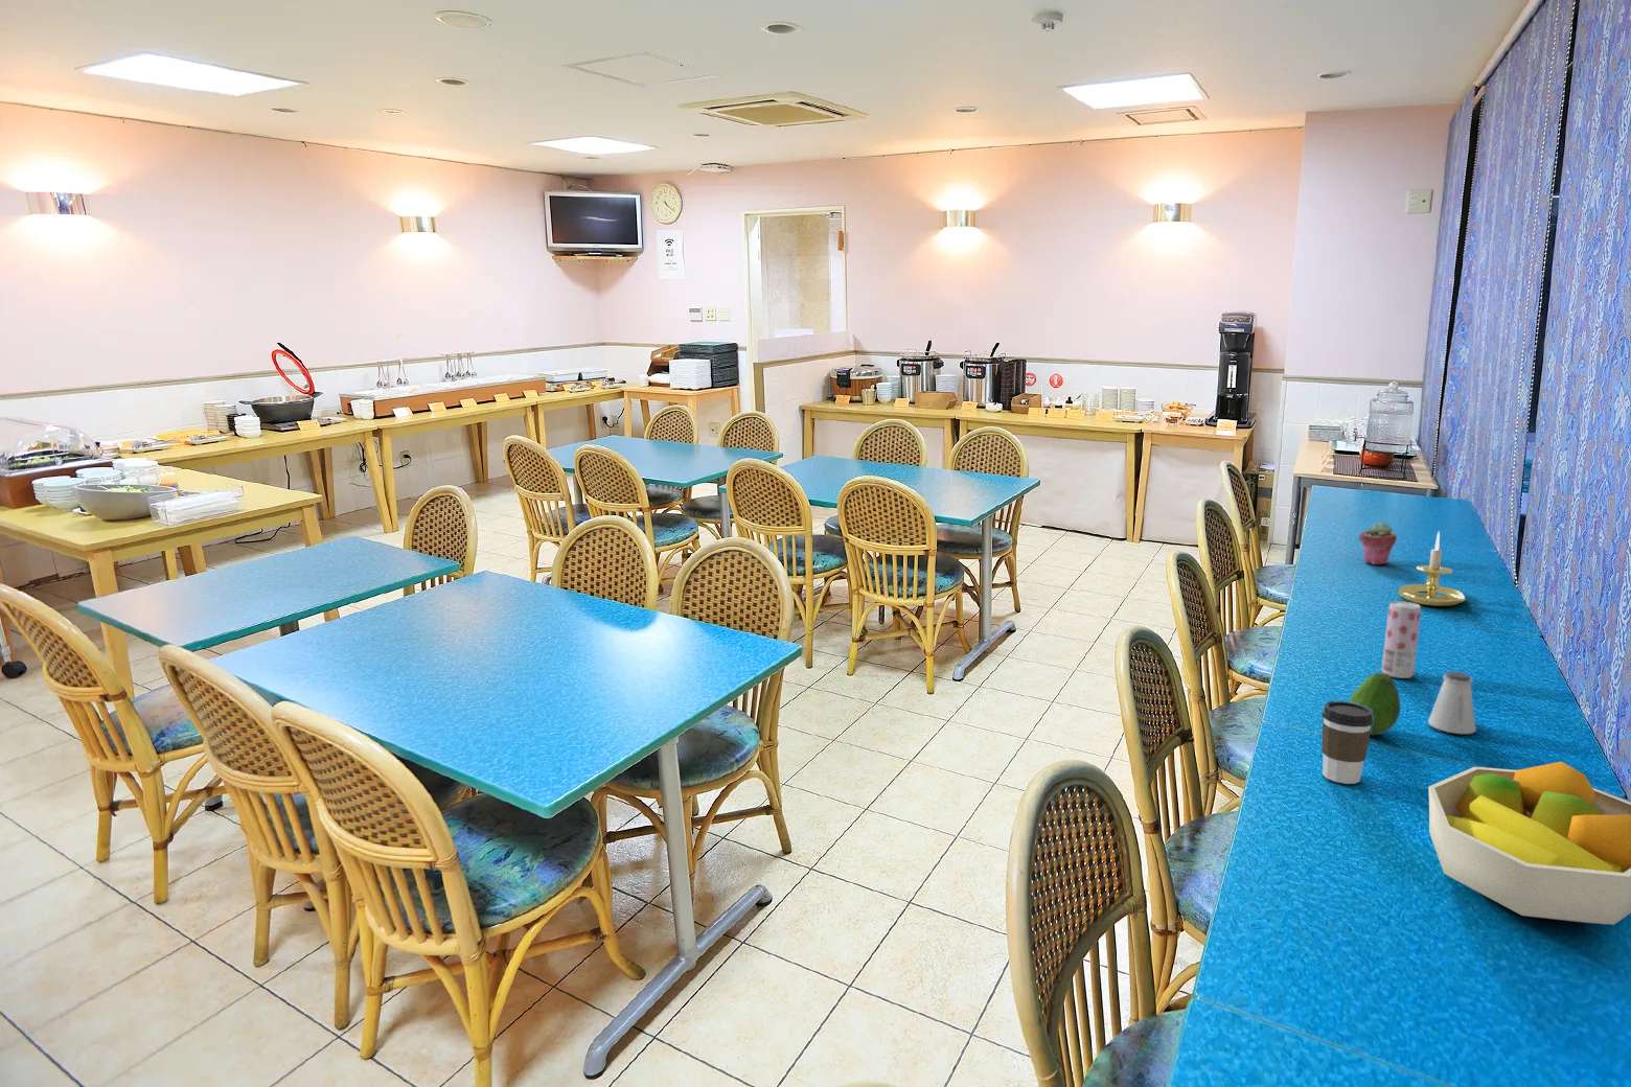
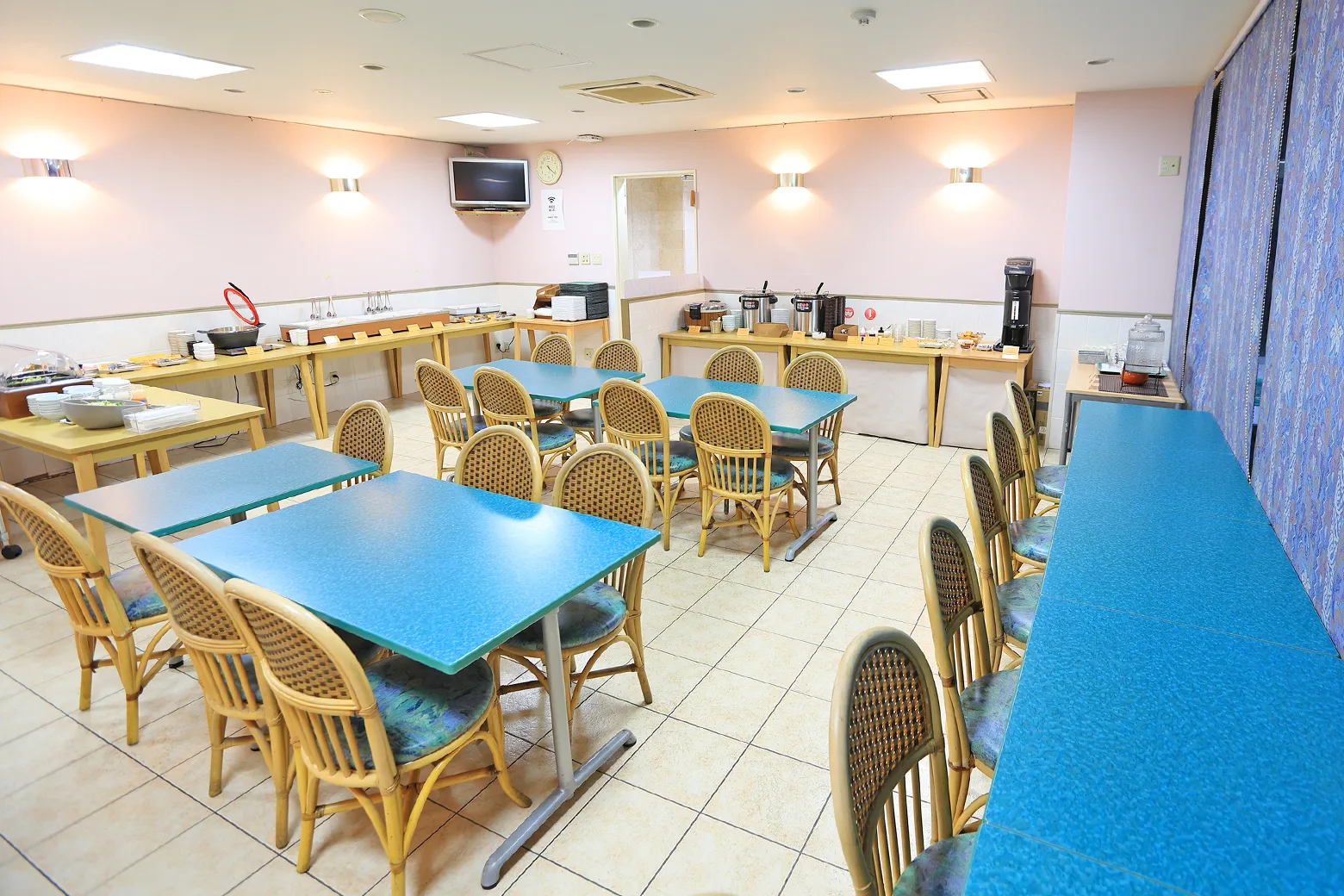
- fruit bowl [1428,761,1631,926]
- potted succulent [1358,520,1398,565]
- candle holder [1397,531,1467,608]
- beverage can [1381,601,1422,679]
- coffee cup [1320,700,1373,785]
- saltshaker [1427,670,1477,735]
- fruit [1348,671,1400,736]
